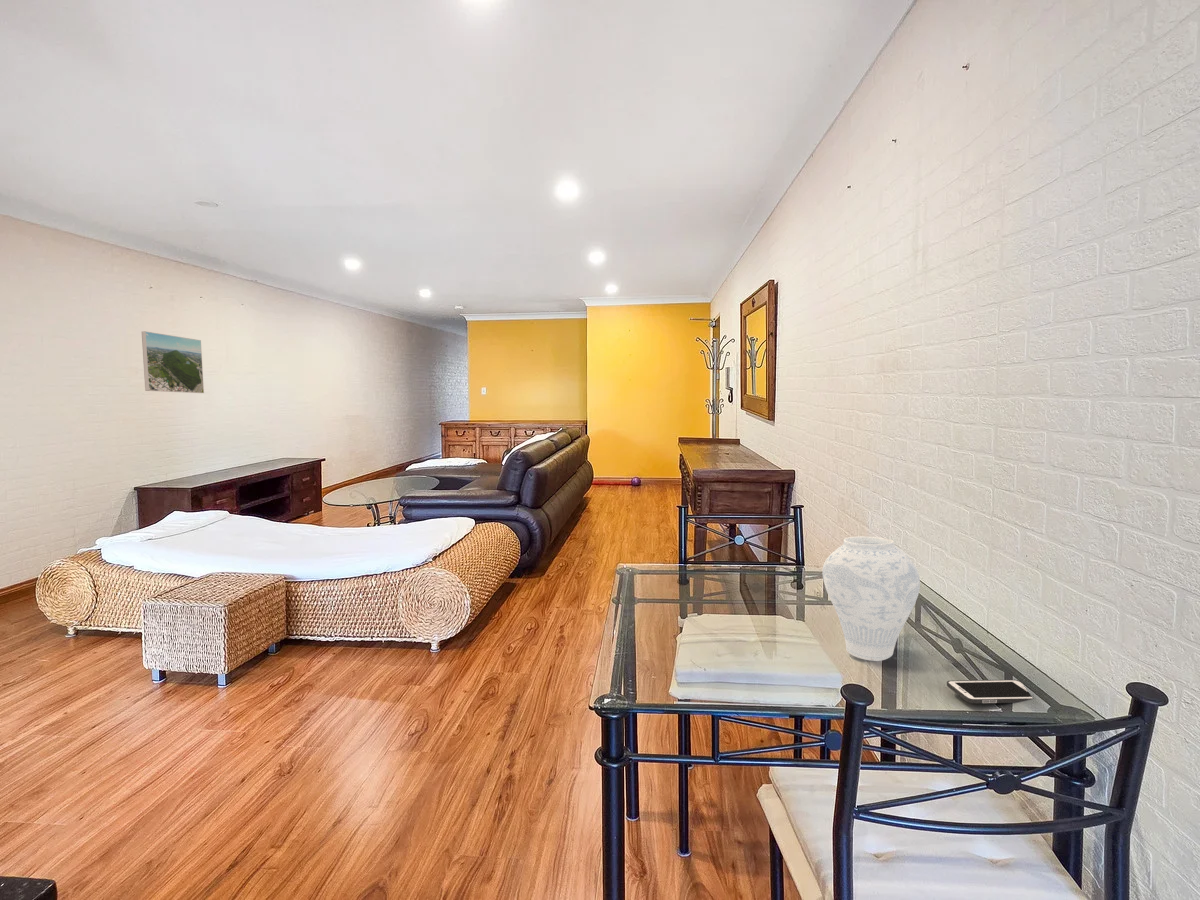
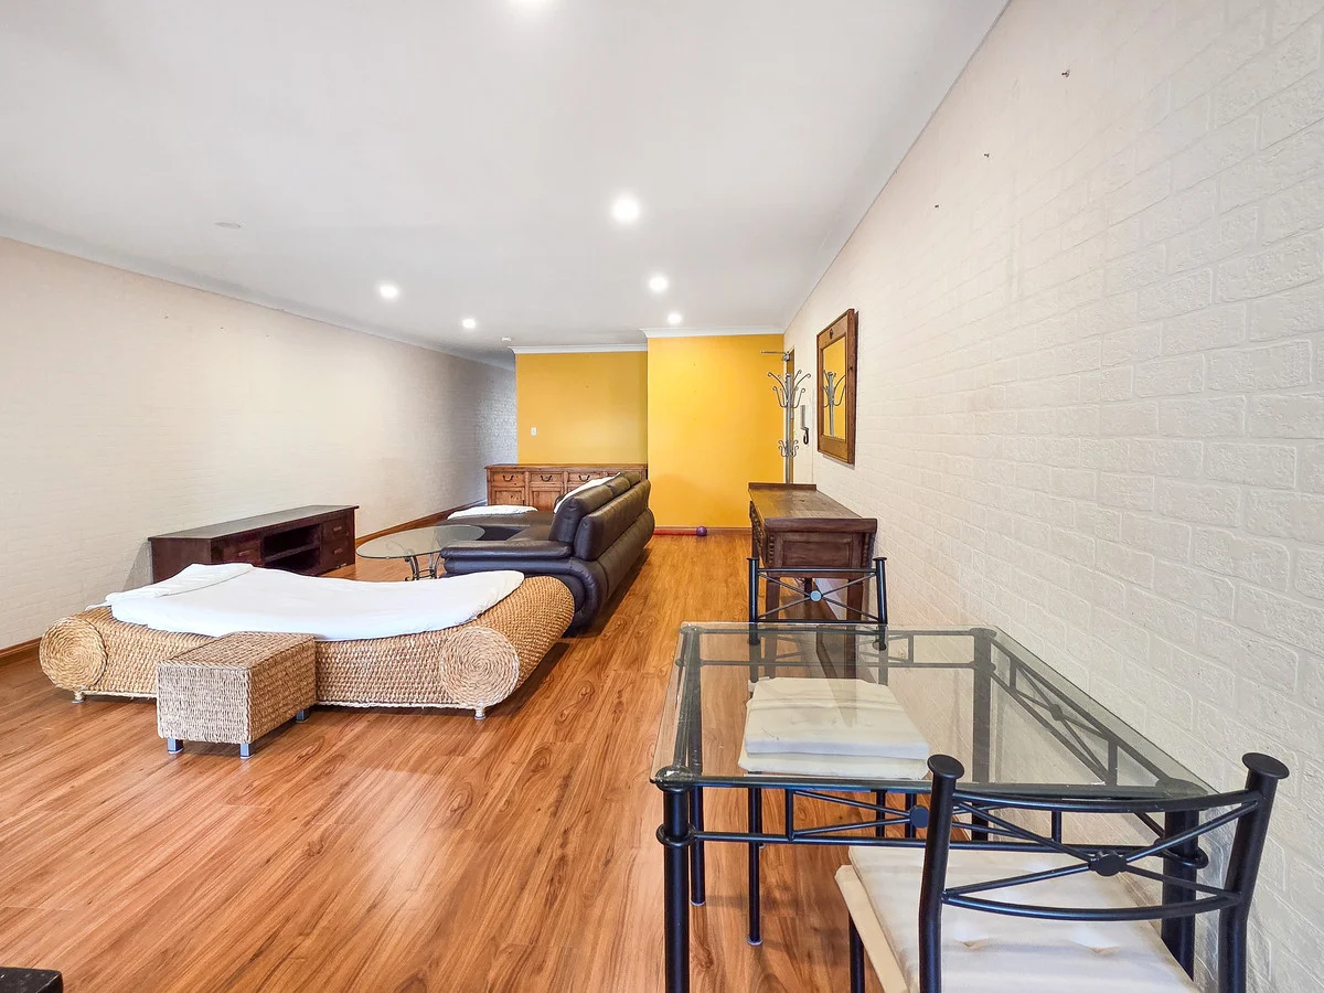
- cell phone [946,679,1035,704]
- vase [821,535,921,662]
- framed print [141,330,205,394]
